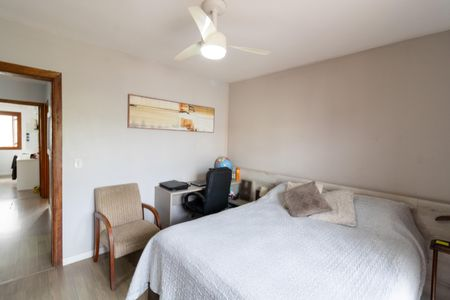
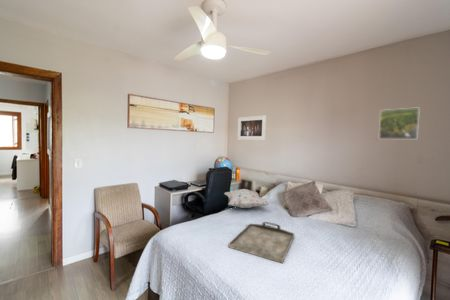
+ decorative pillow [223,188,270,209]
+ serving tray [227,221,295,264]
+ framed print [236,114,267,141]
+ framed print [378,106,421,140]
